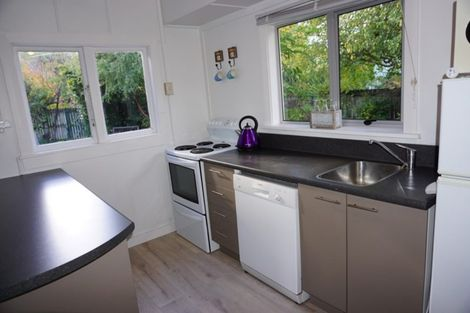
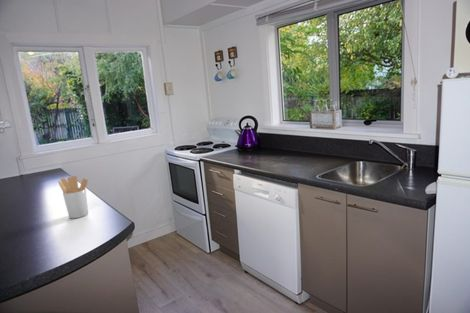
+ utensil holder [58,175,89,219]
